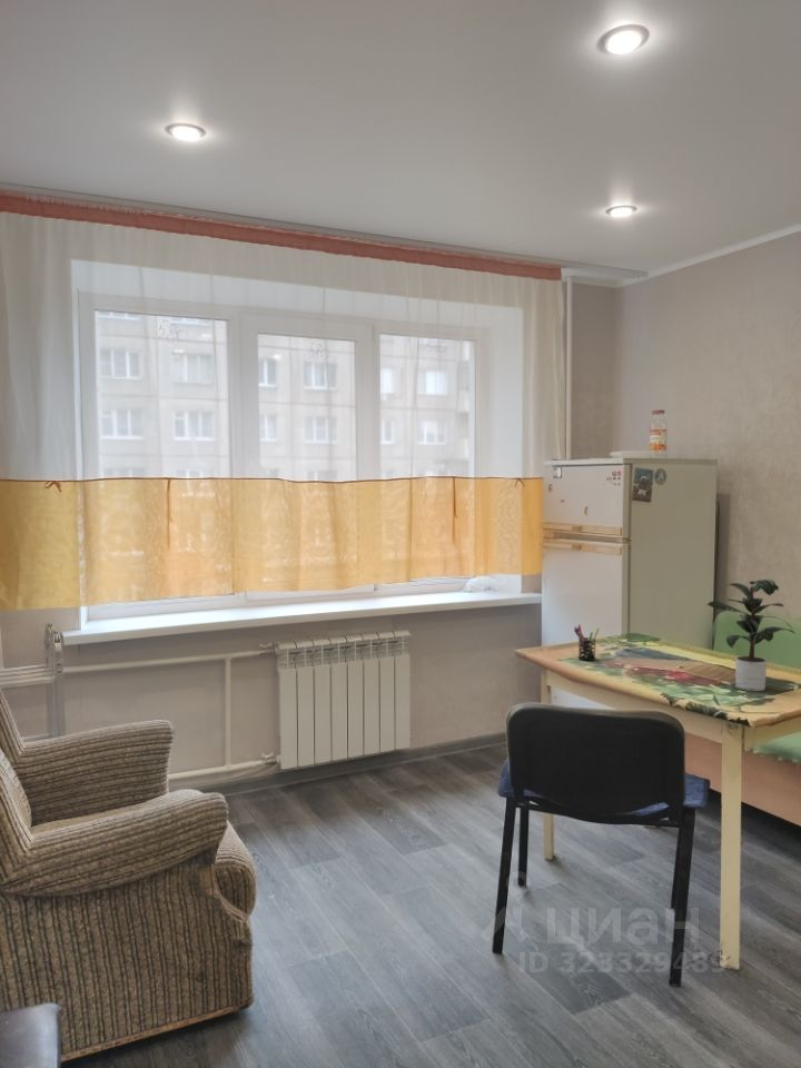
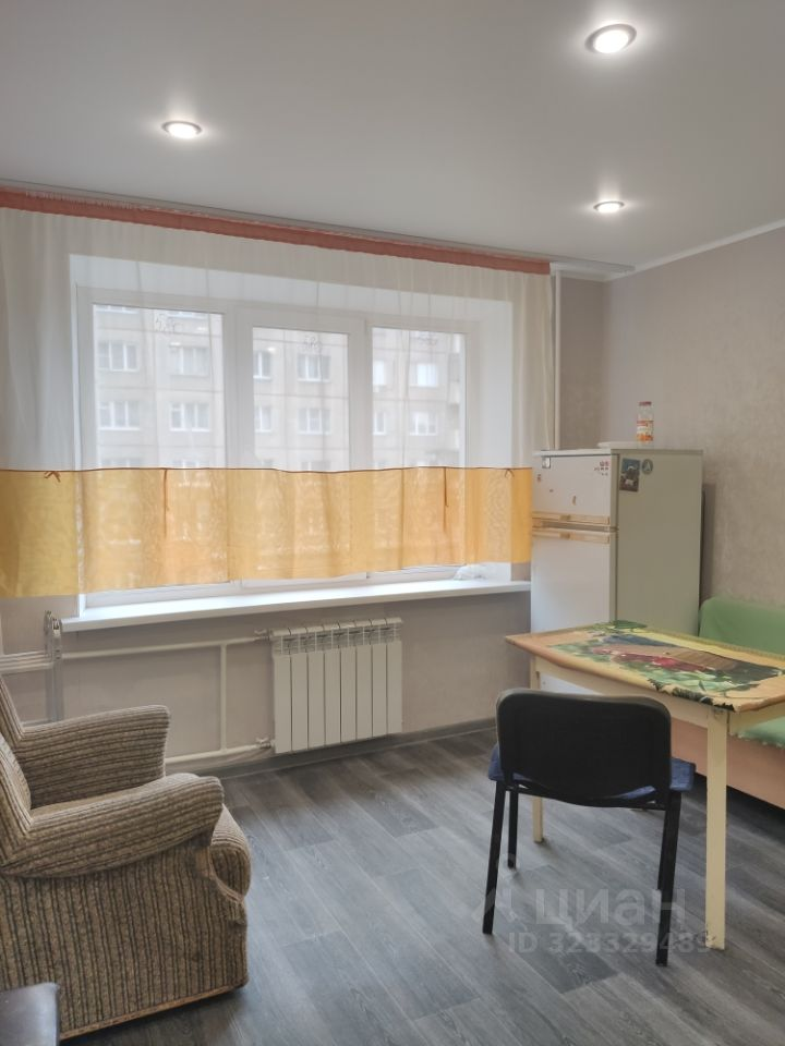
- pen holder [573,624,601,662]
- potted plant [705,578,795,692]
